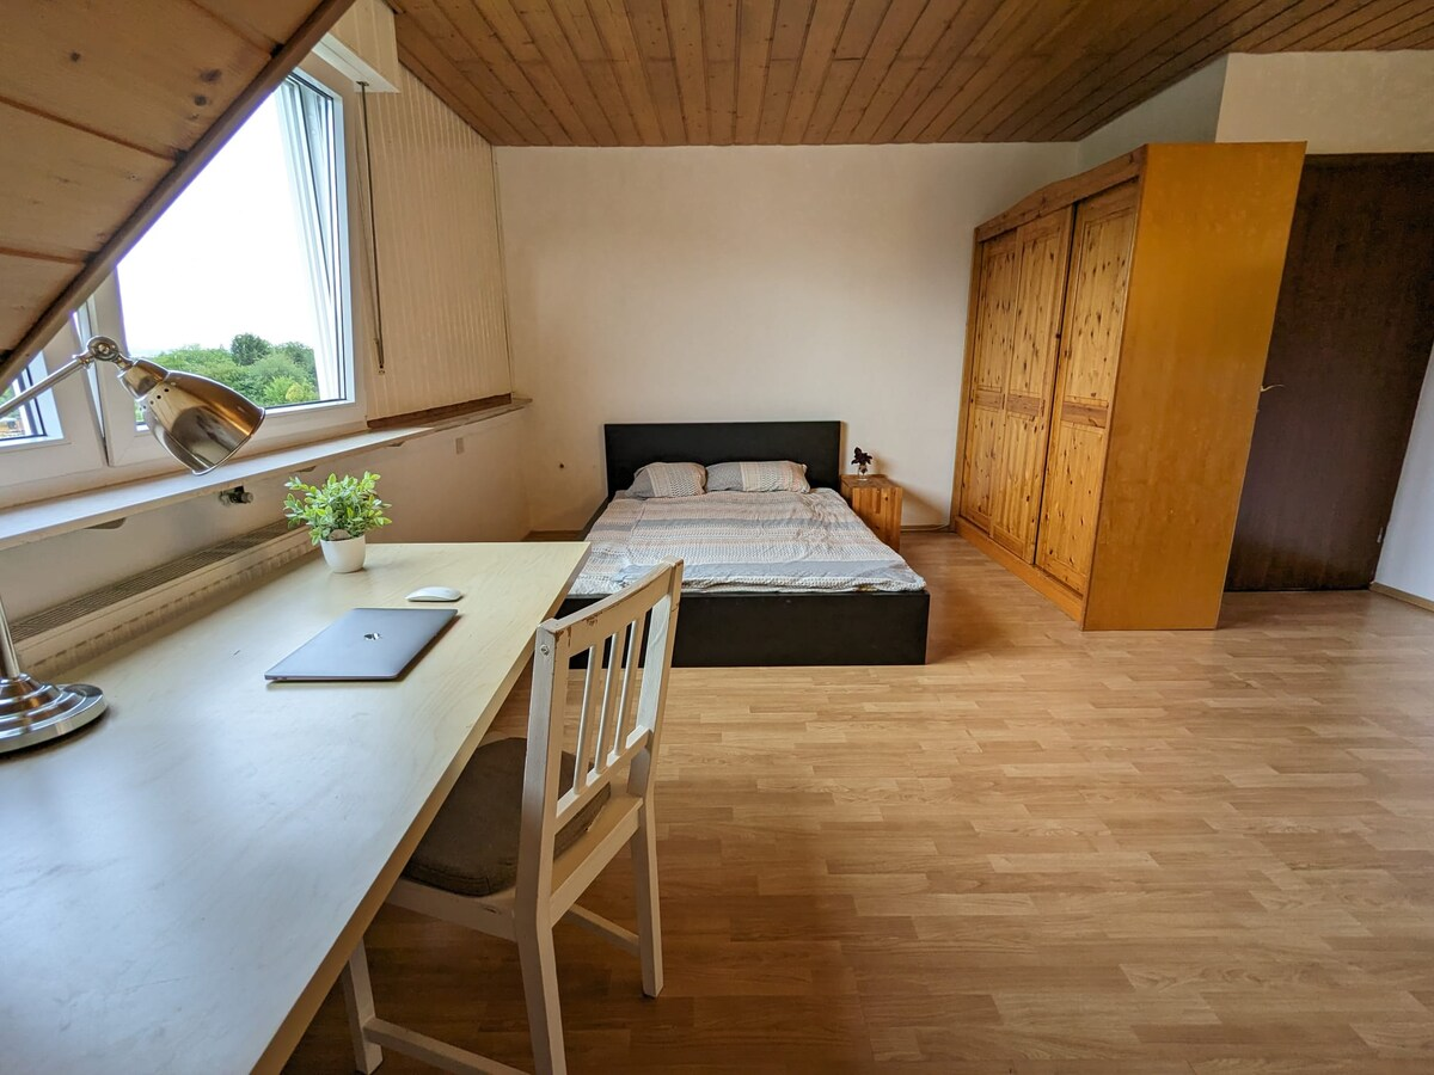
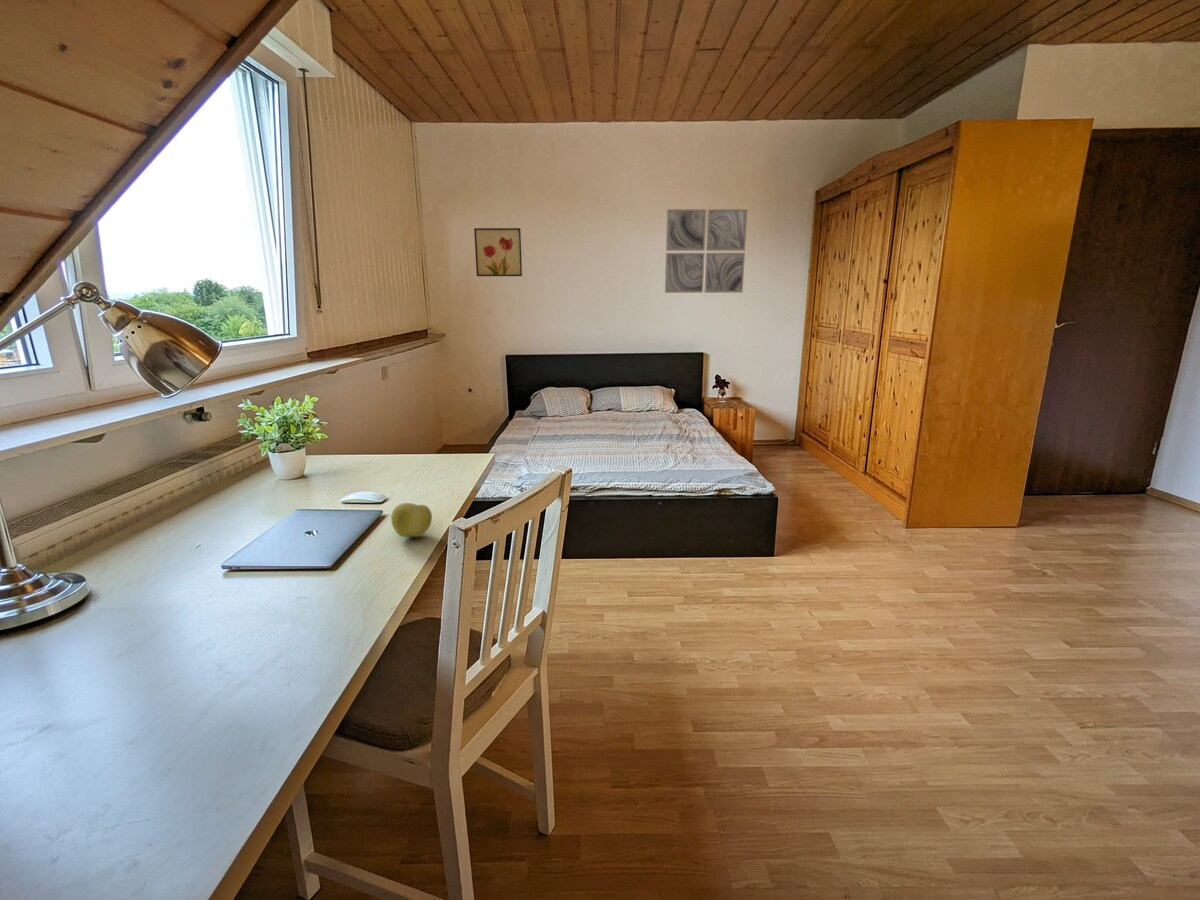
+ apple [390,502,433,538]
+ wall art [473,227,523,277]
+ wall art [664,208,748,294]
